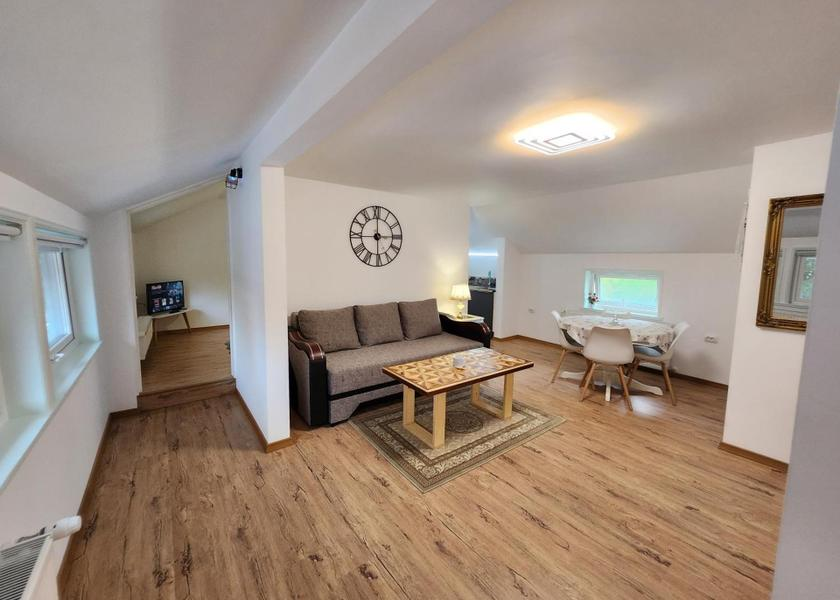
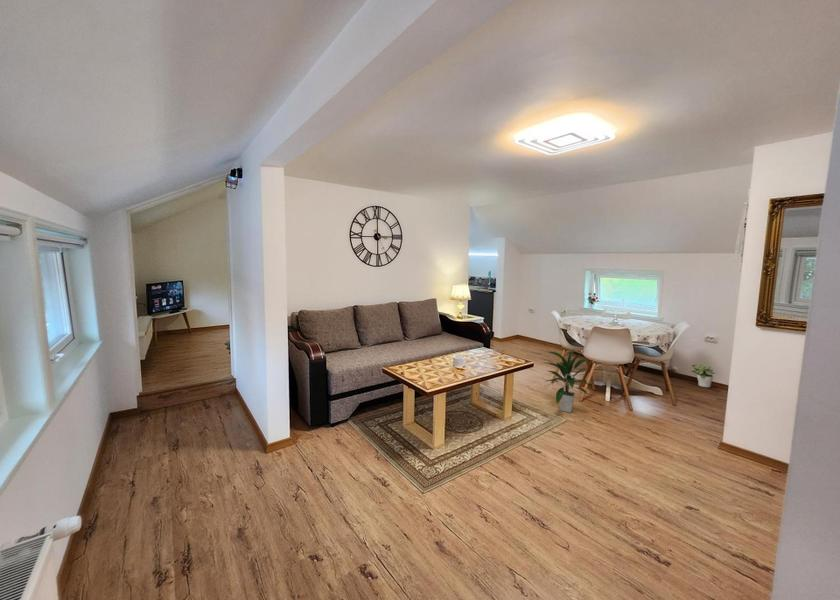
+ potted plant [690,364,716,388]
+ indoor plant [541,347,594,414]
